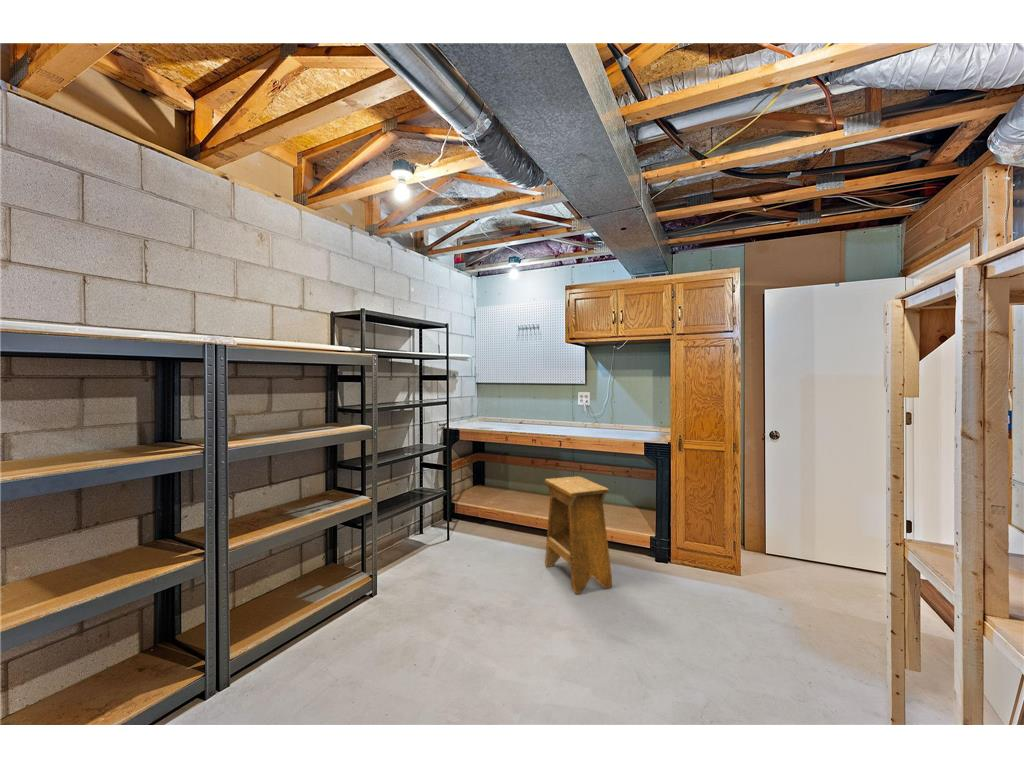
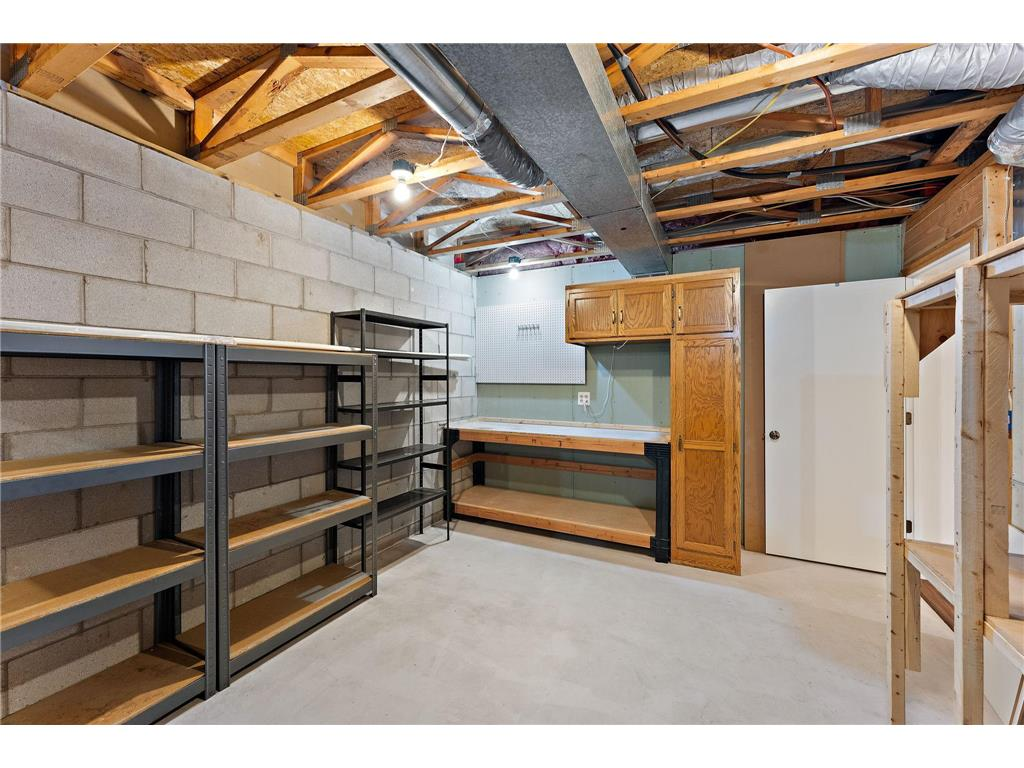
- stool [544,475,613,595]
